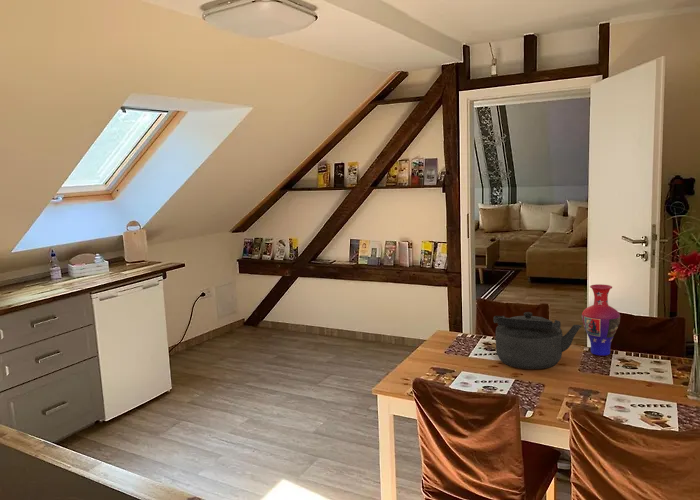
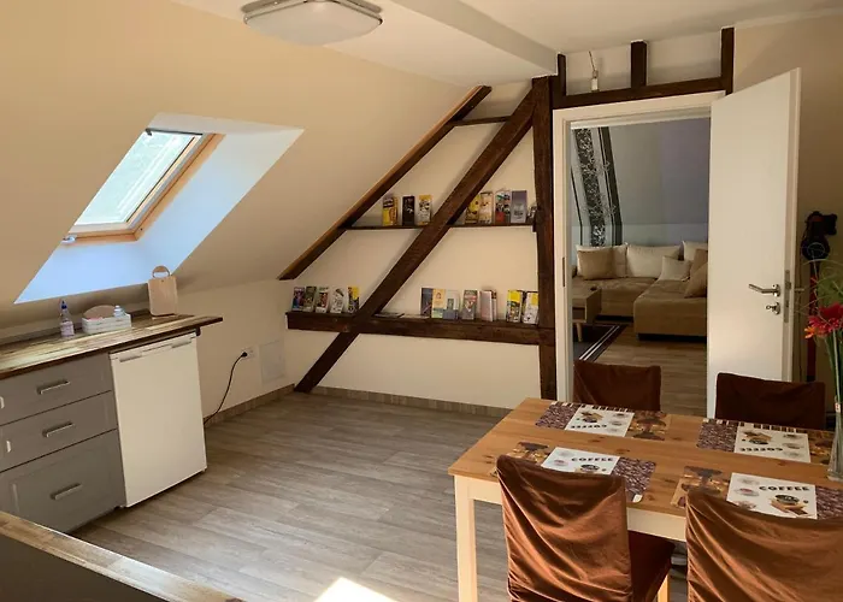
- kettle [493,311,583,370]
- vase [581,283,621,357]
